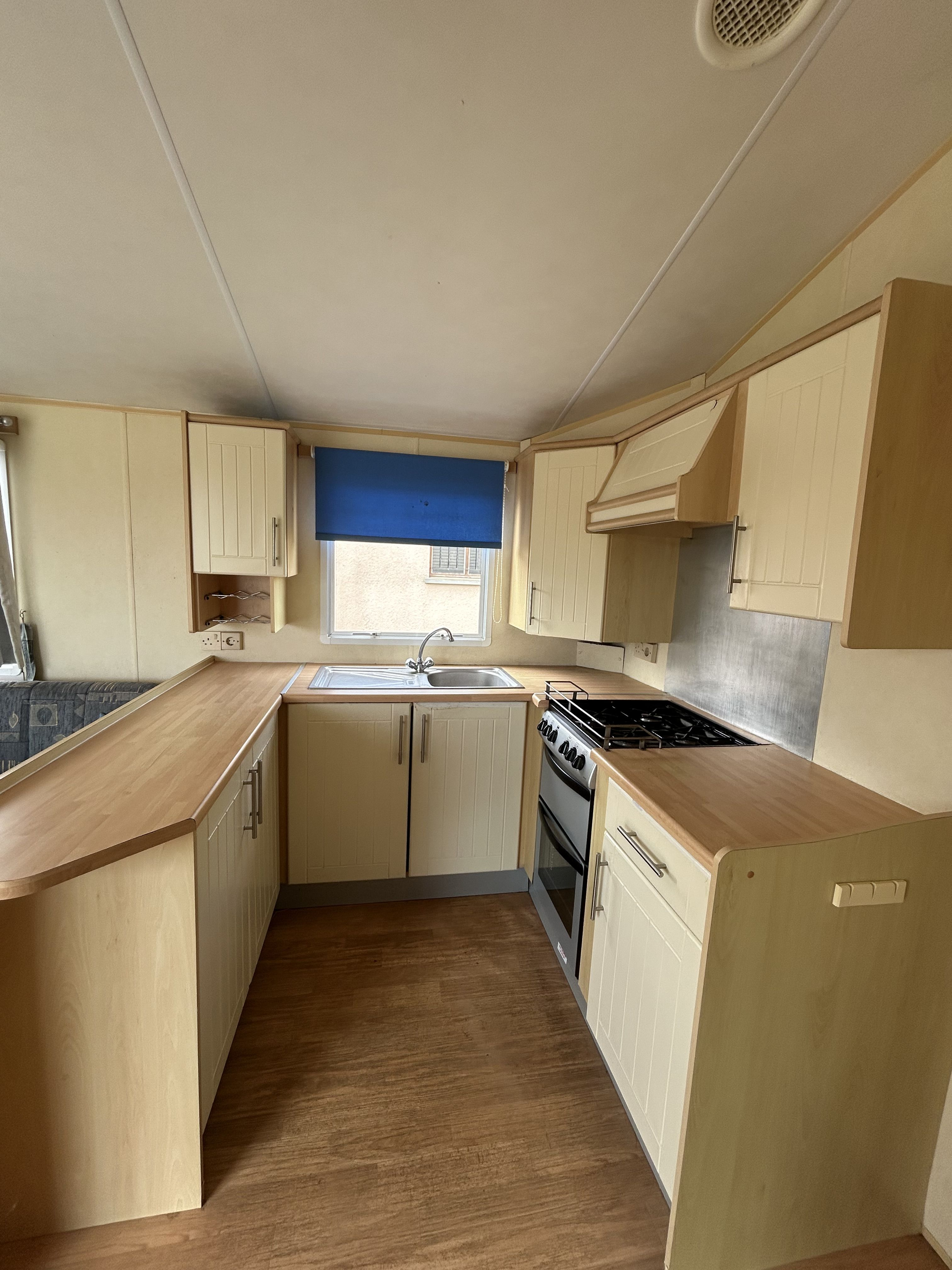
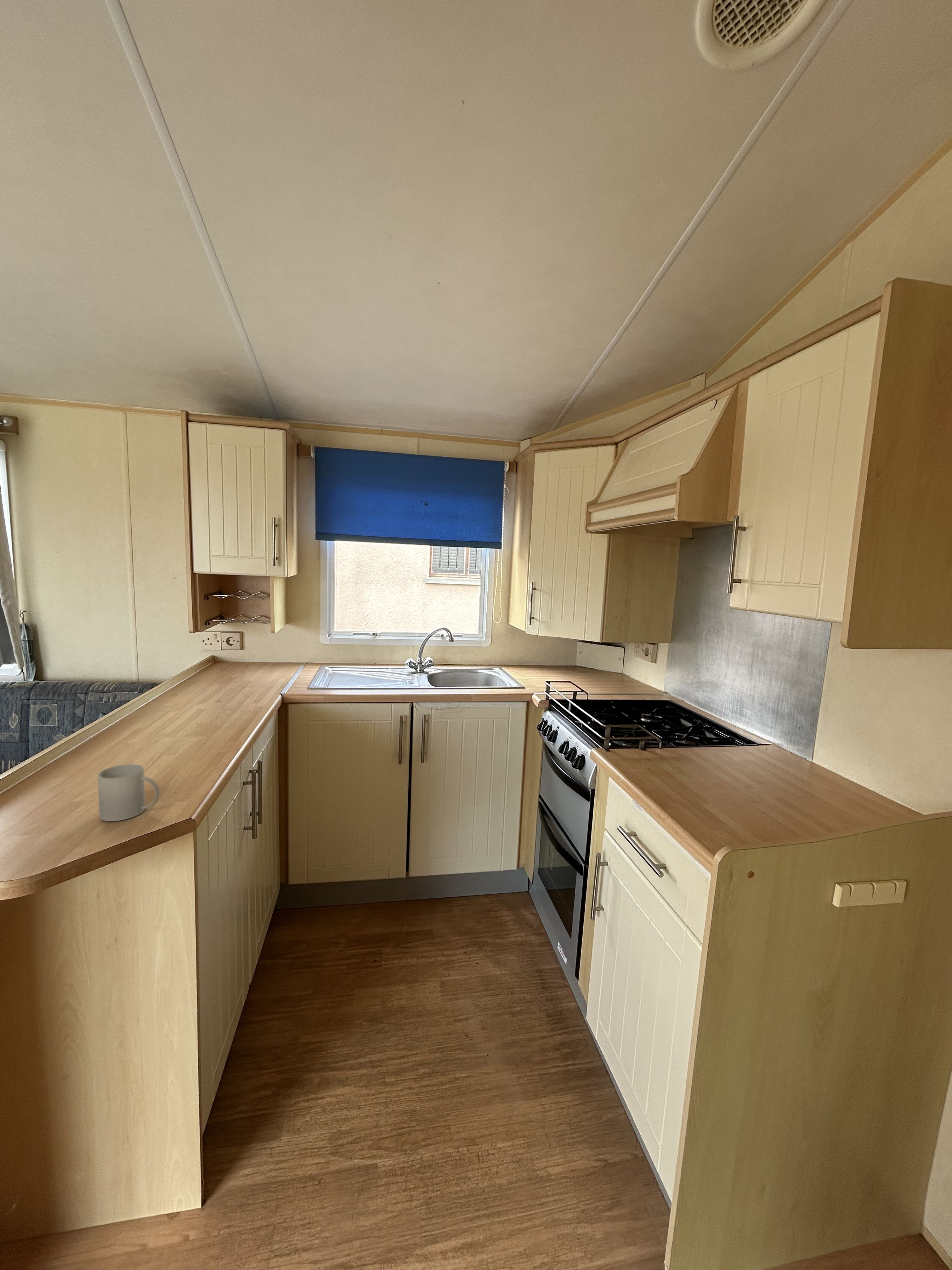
+ mug [97,764,160,822]
